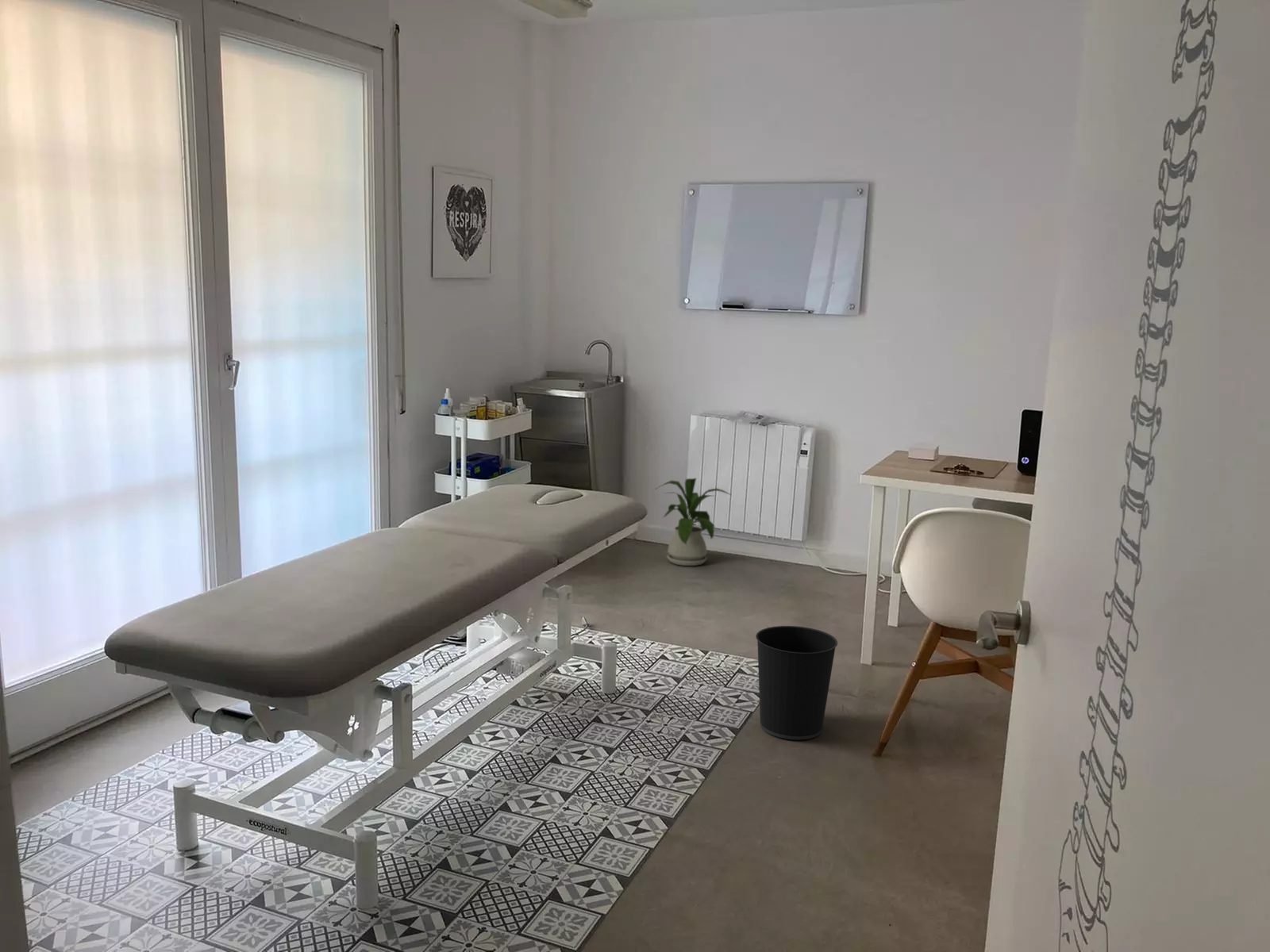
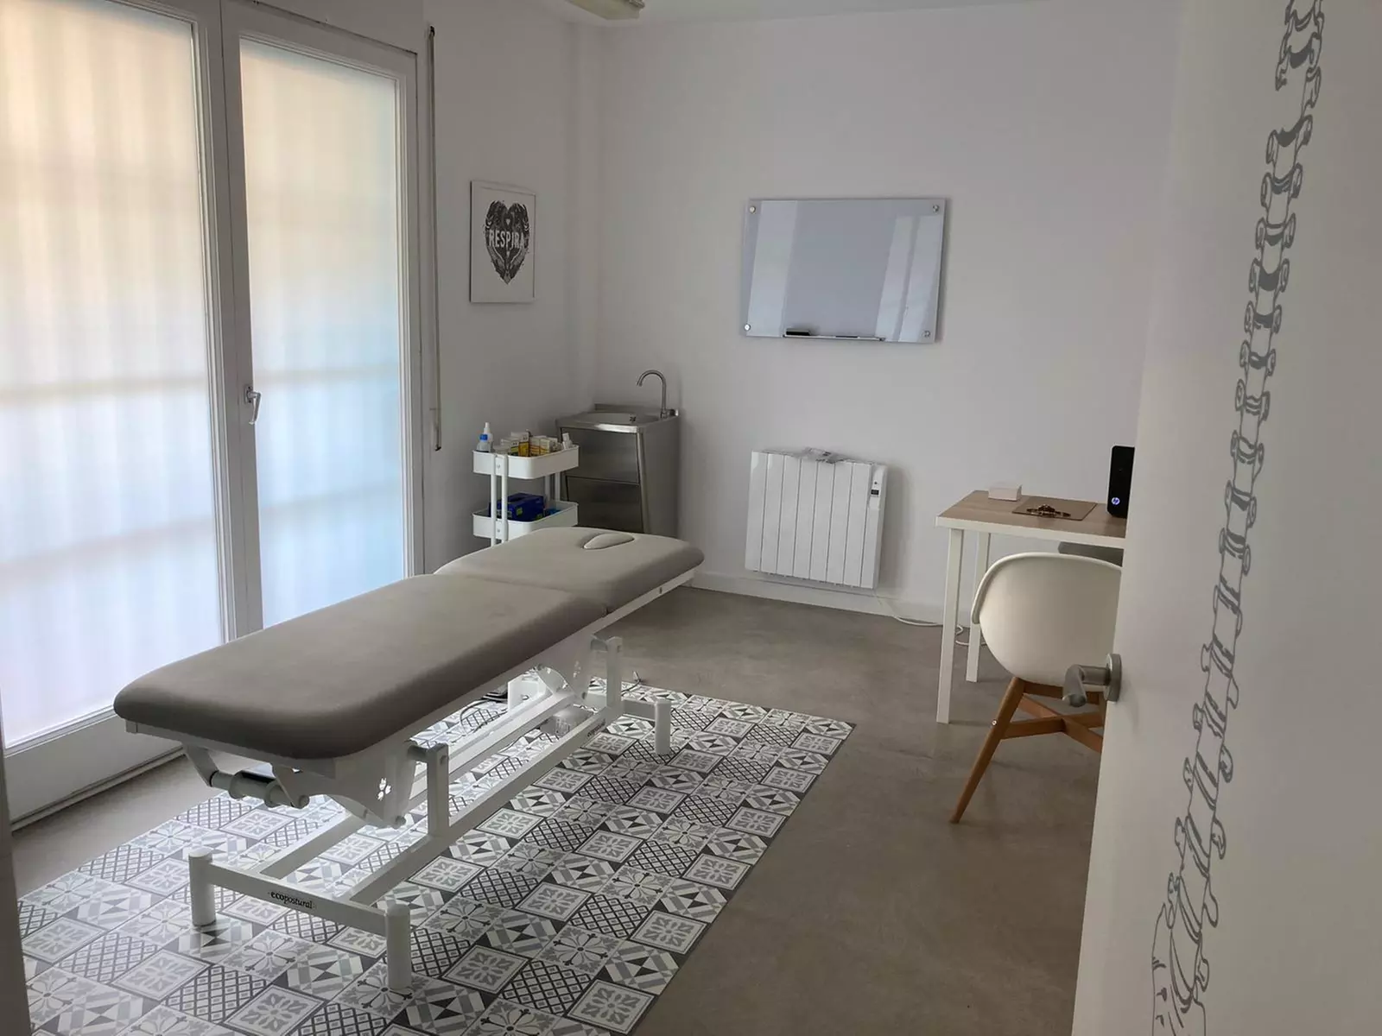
- wastebasket [755,625,838,741]
- house plant [654,478,733,566]
